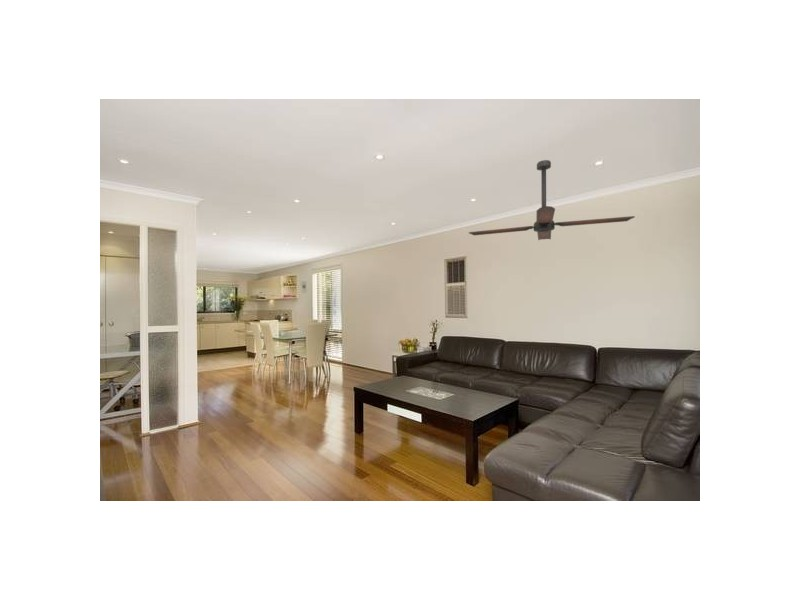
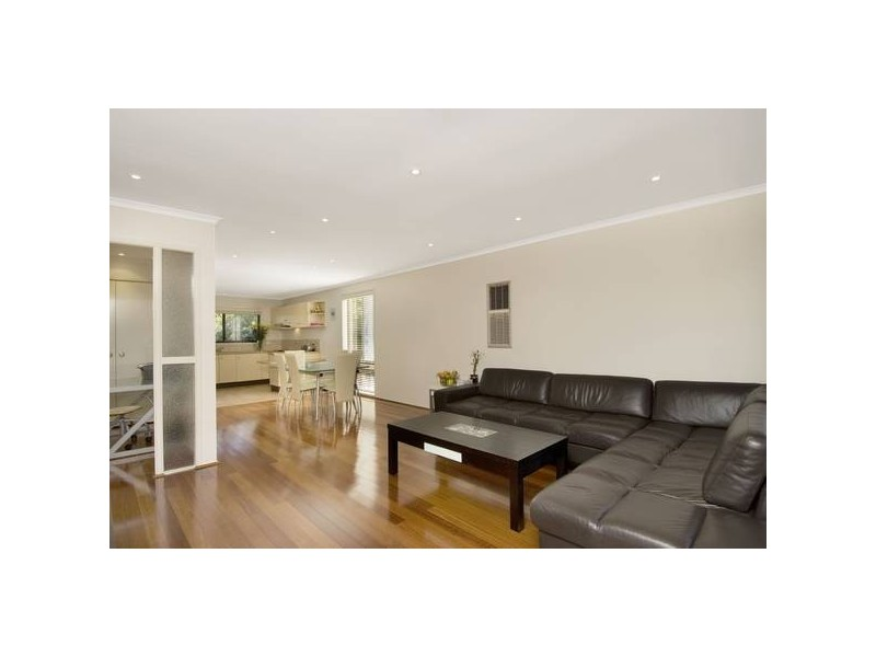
- ceiling fan [468,159,636,241]
